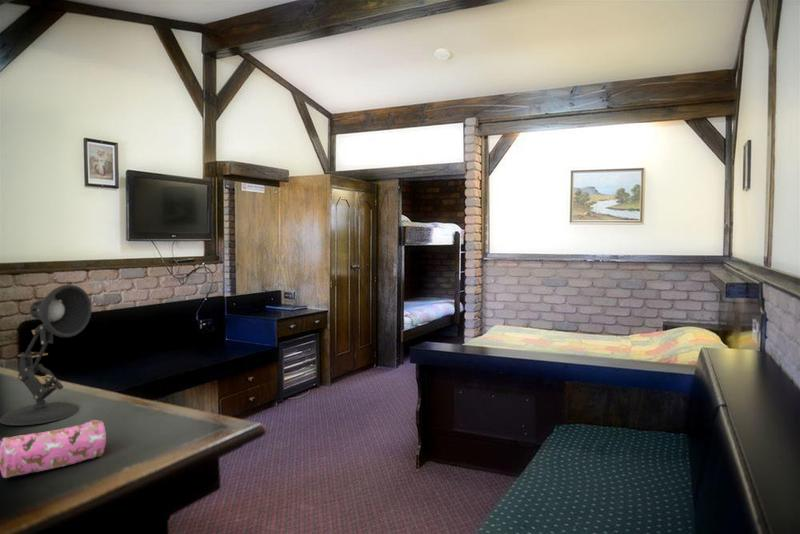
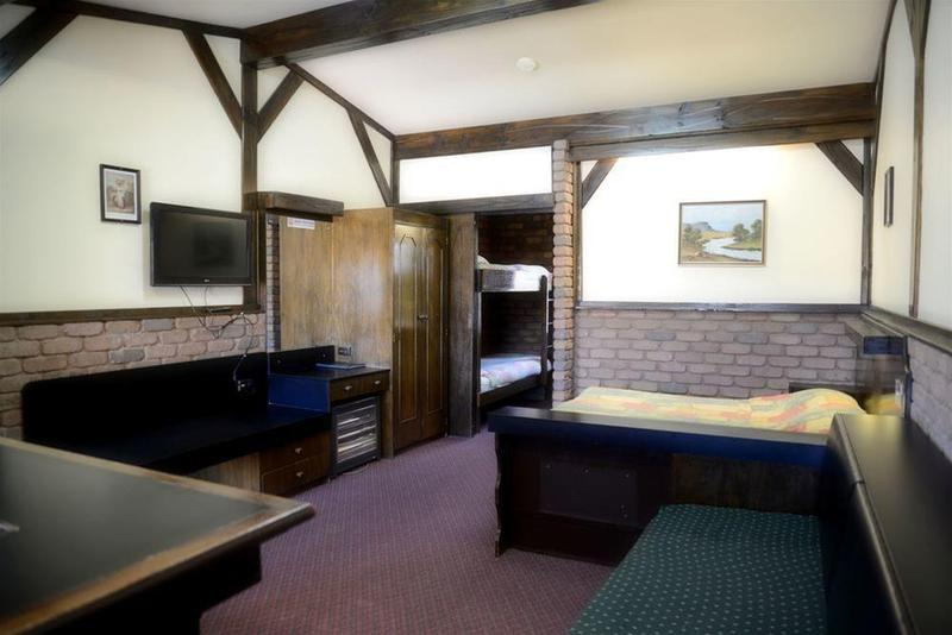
- pencil case [0,419,107,479]
- desk lamp [0,284,93,426]
